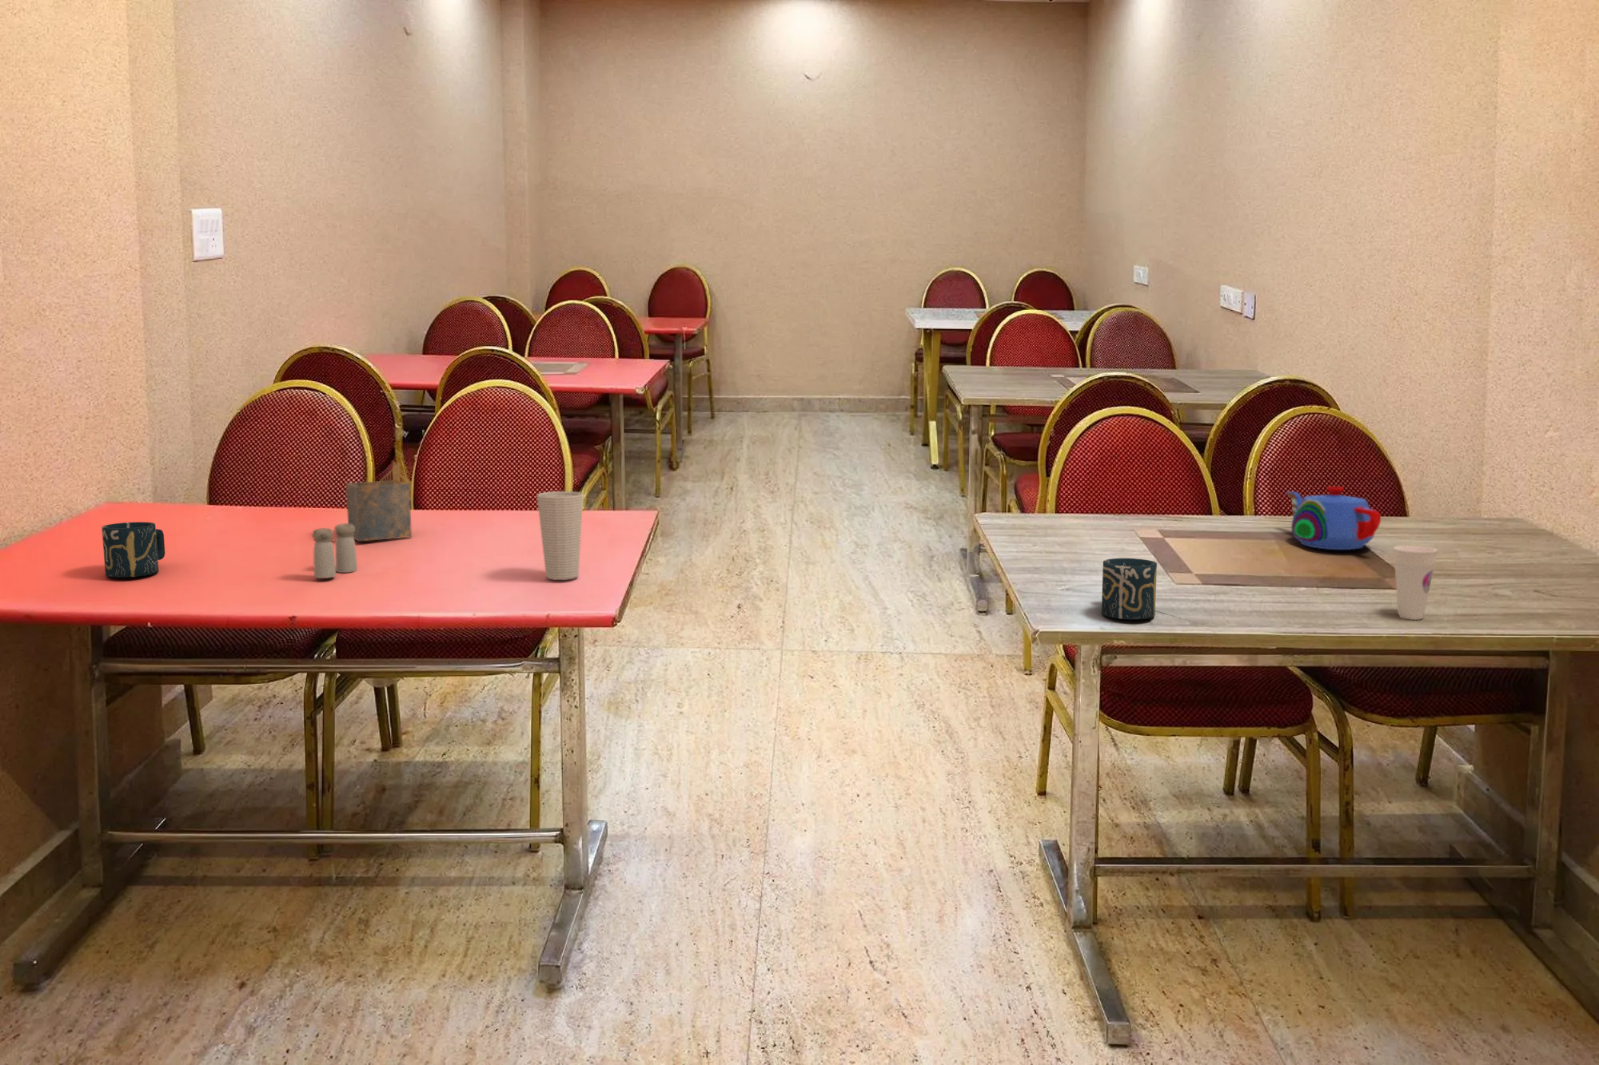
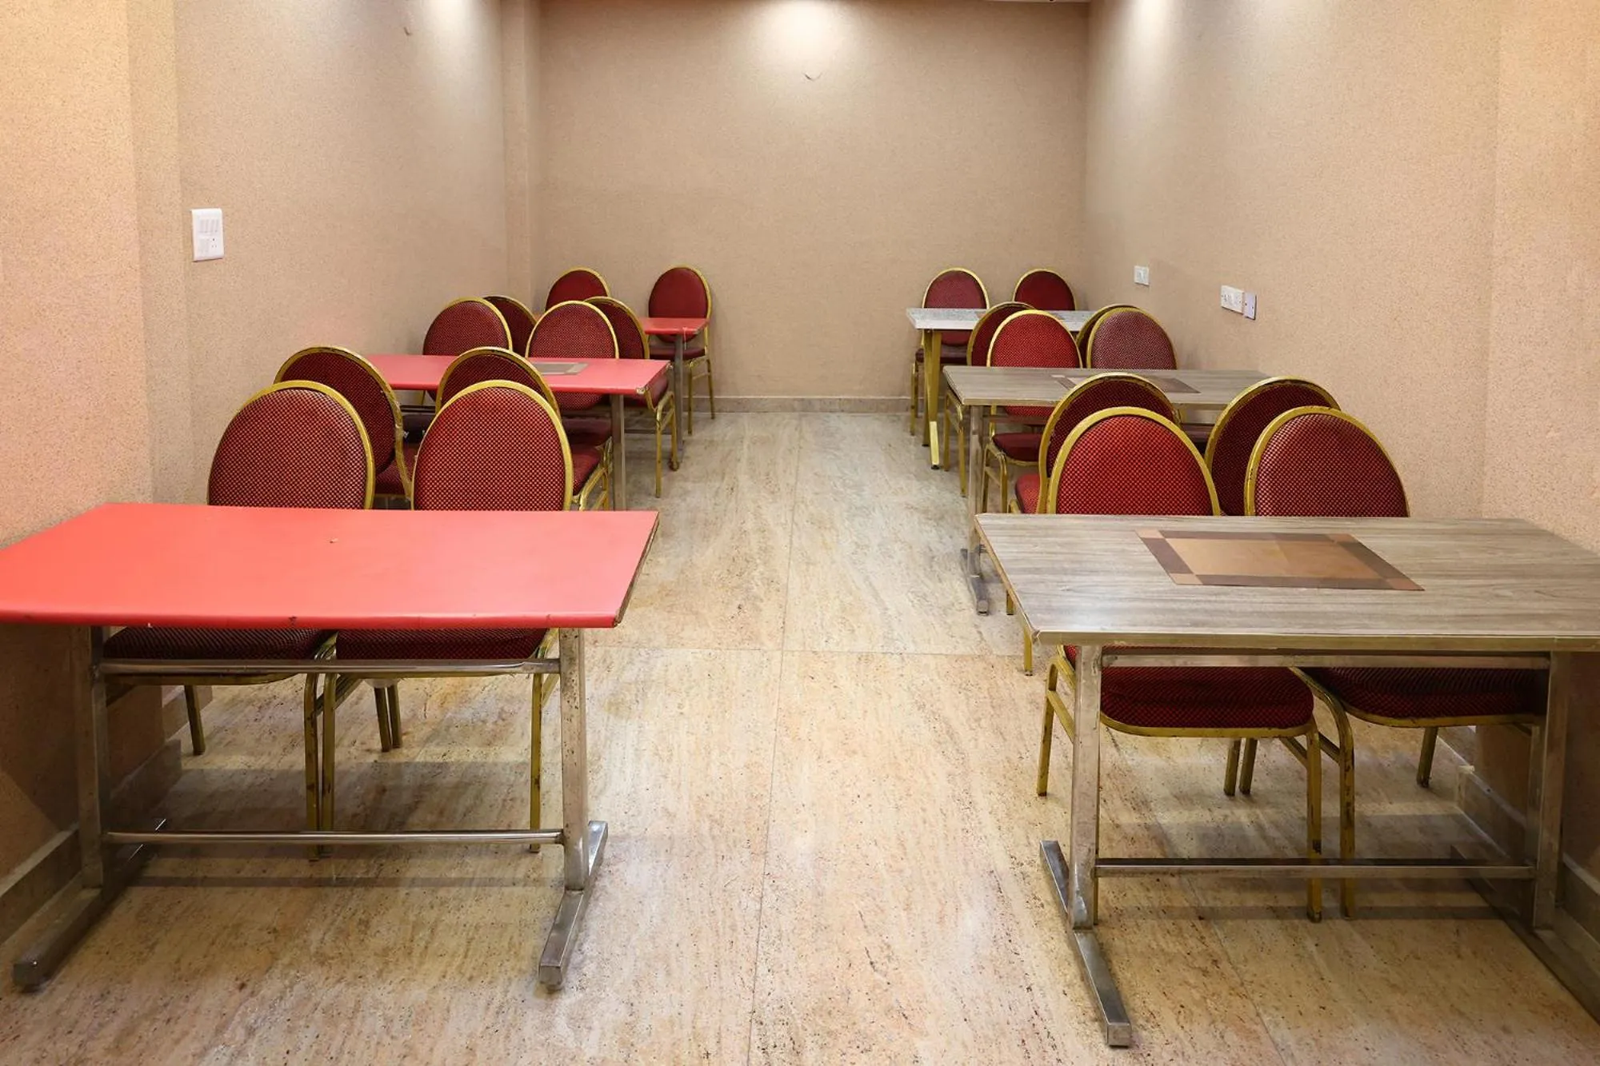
- cup [536,491,584,581]
- salt and pepper shaker [311,523,358,579]
- teapot [1285,486,1381,550]
- cup [1101,557,1158,620]
- cup [1392,544,1439,620]
- napkin holder [346,461,413,542]
- cup [101,521,165,579]
